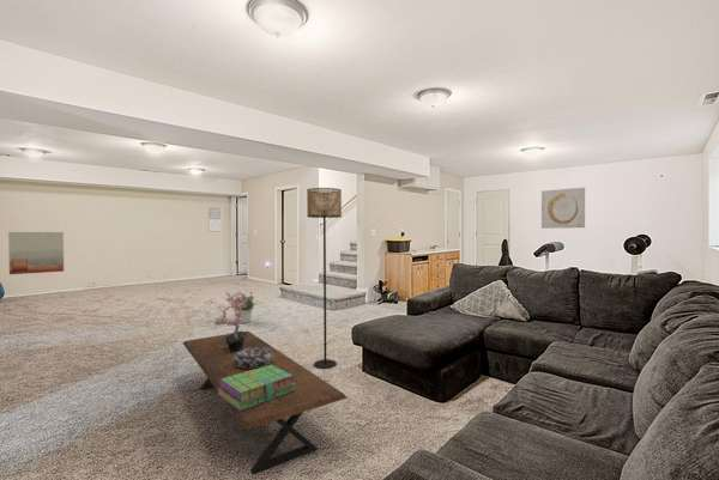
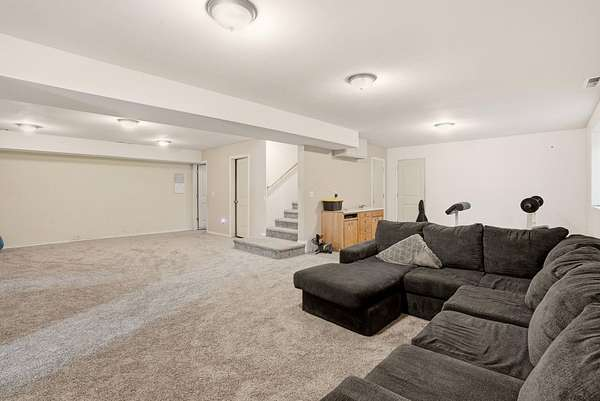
- decorative bowl [234,347,273,369]
- wall art [540,187,586,230]
- wall art [7,231,65,275]
- stack of books [217,365,295,411]
- coffee table [181,330,349,476]
- floor lamp [306,187,343,370]
- potted plant [232,294,256,324]
- potted plant [213,290,255,353]
